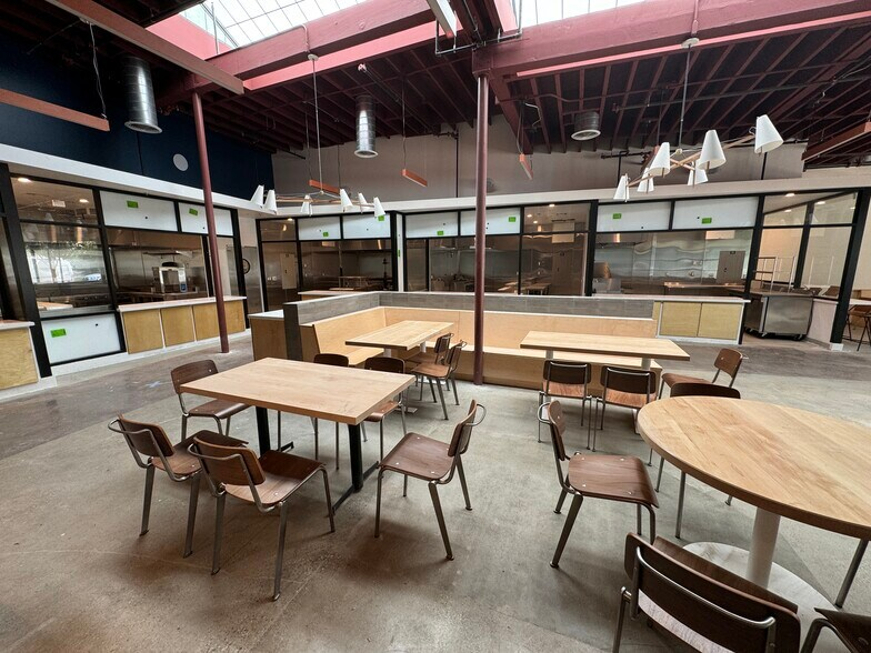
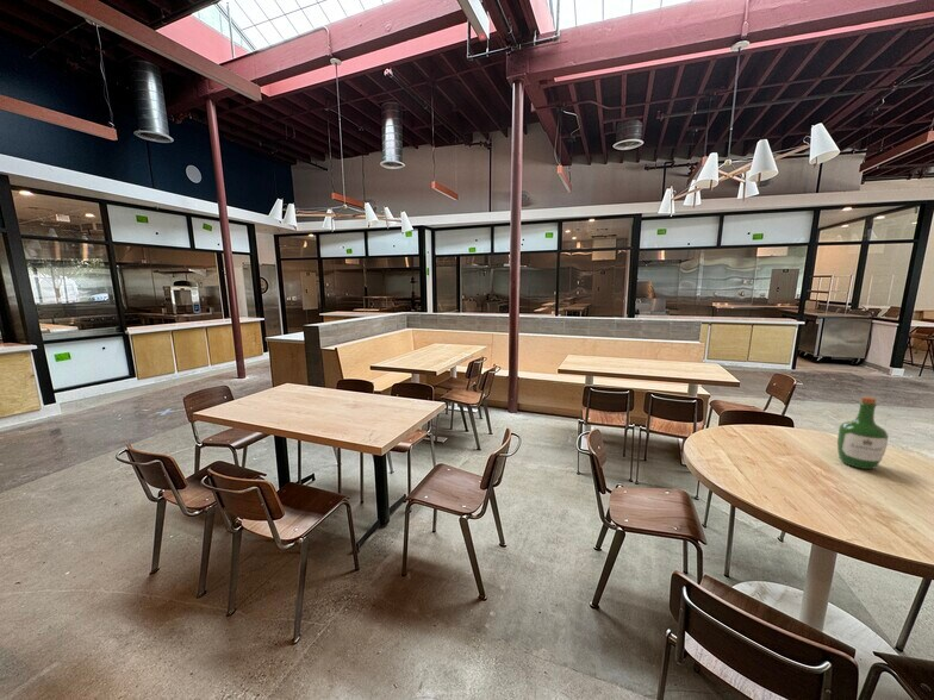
+ wine bottle [836,395,890,470]
